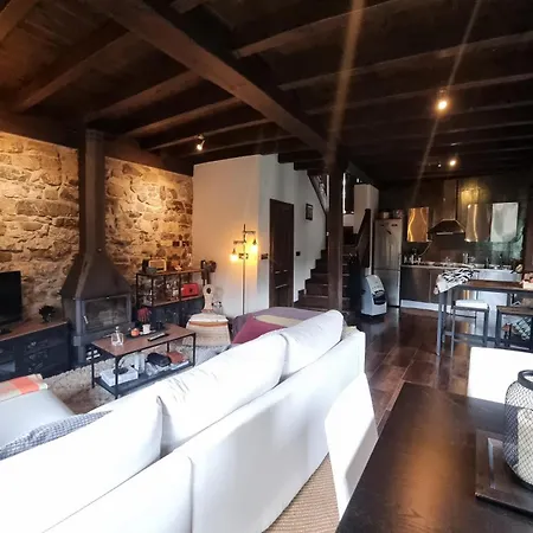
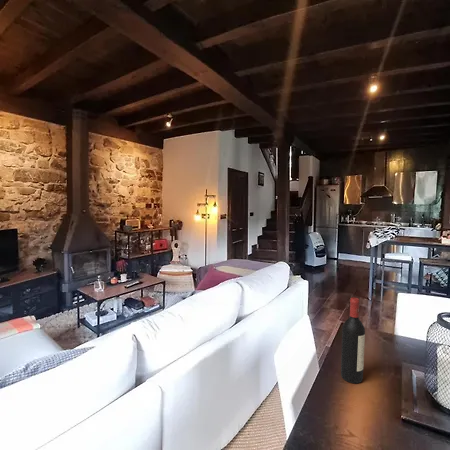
+ wine bottle [340,297,366,384]
